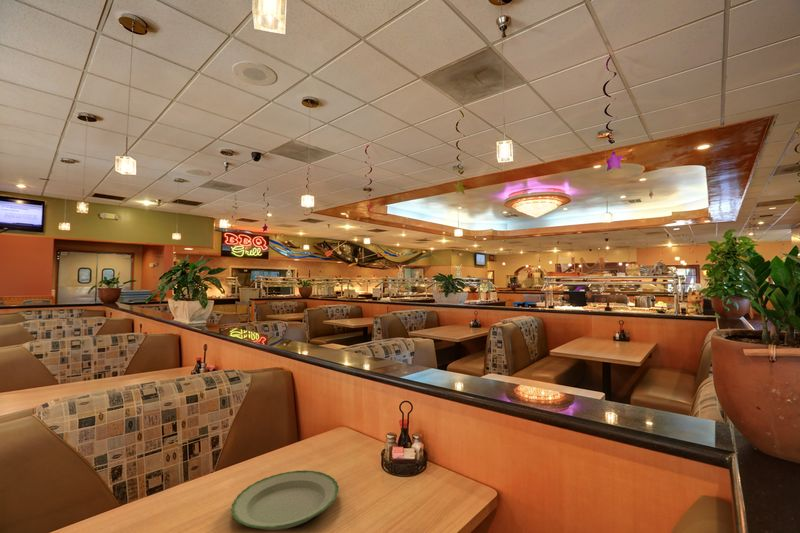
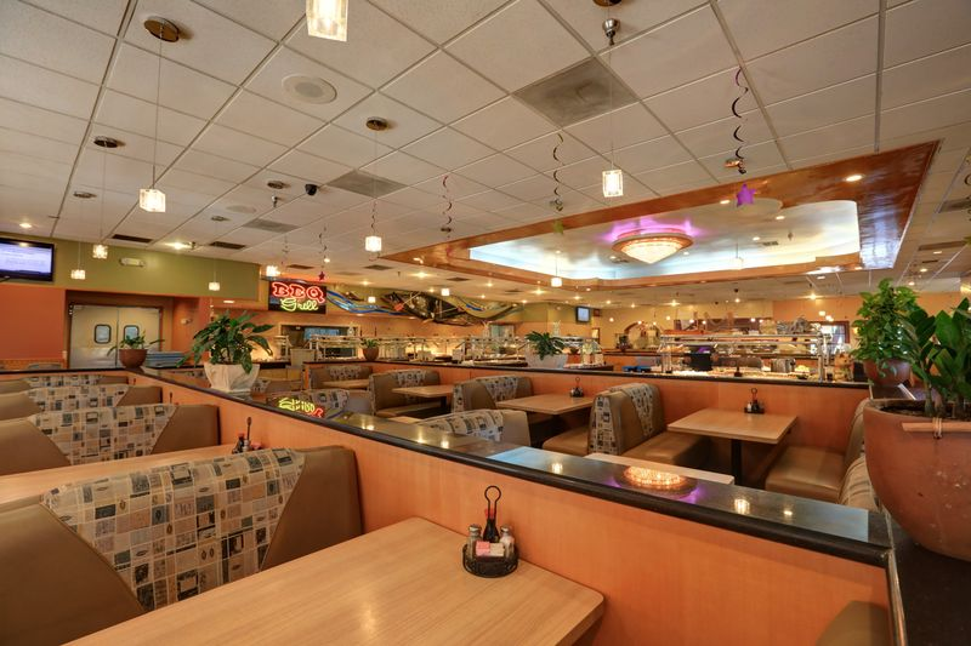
- plate [230,469,340,531]
